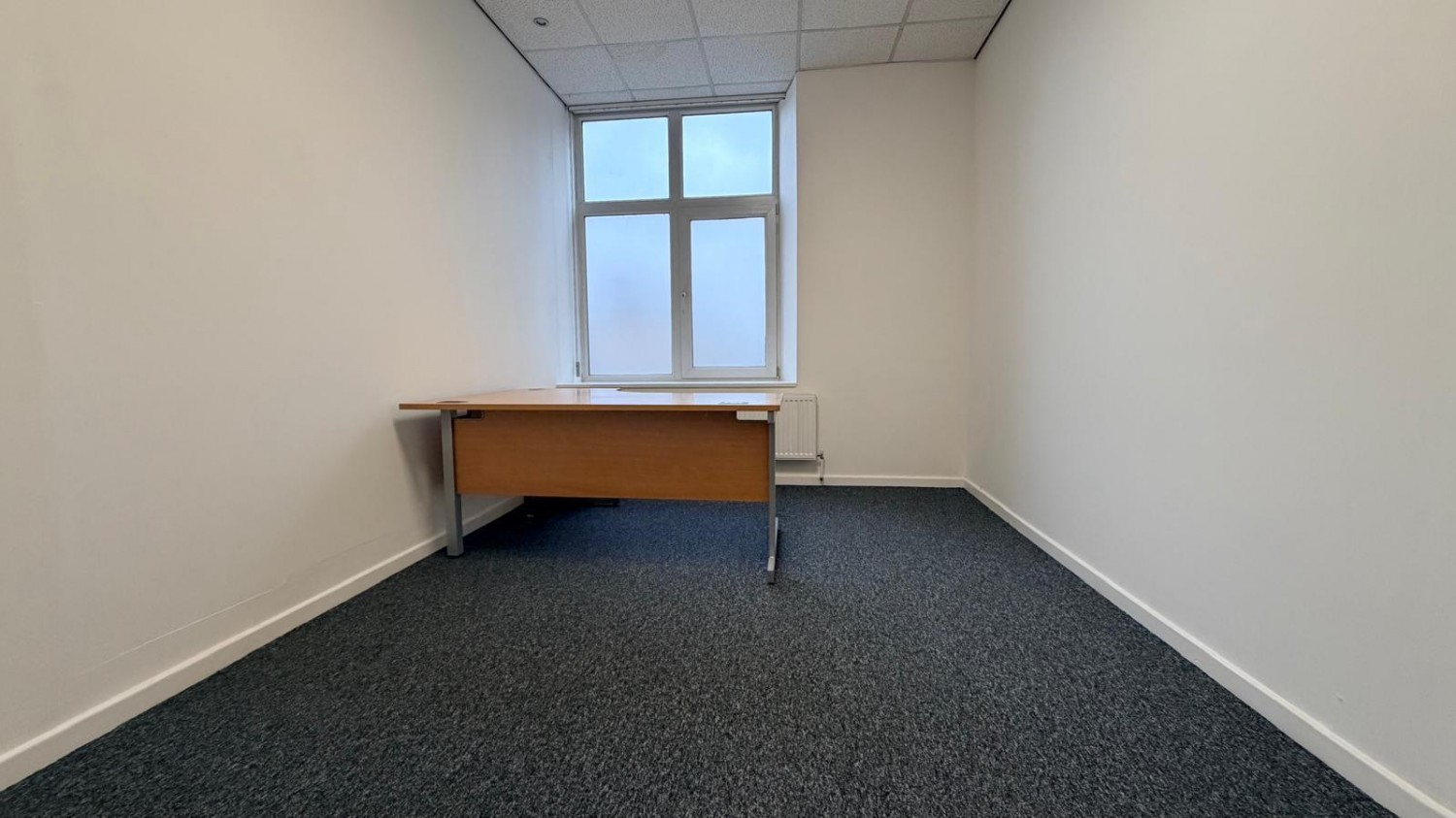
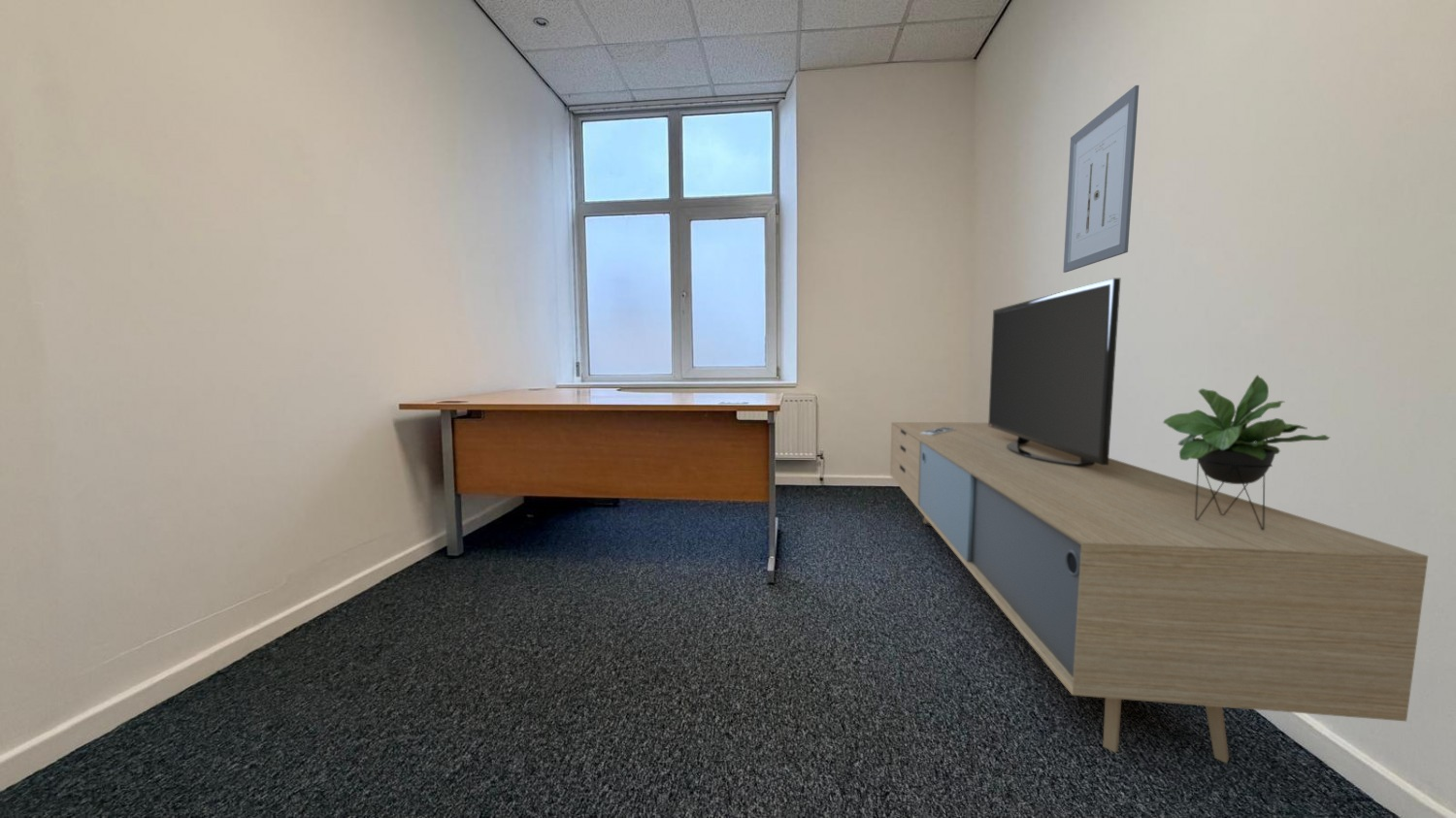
+ wall art [1062,84,1140,274]
+ media console [889,278,1429,765]
